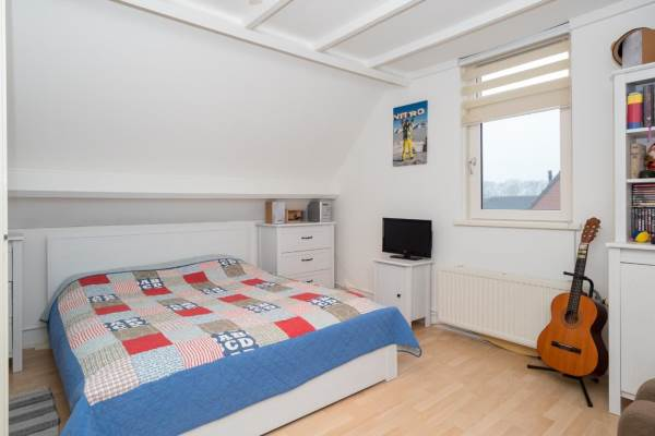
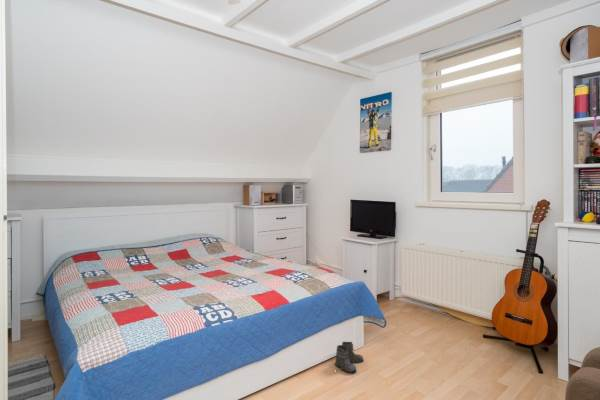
+ boots [334,341,365,374]
